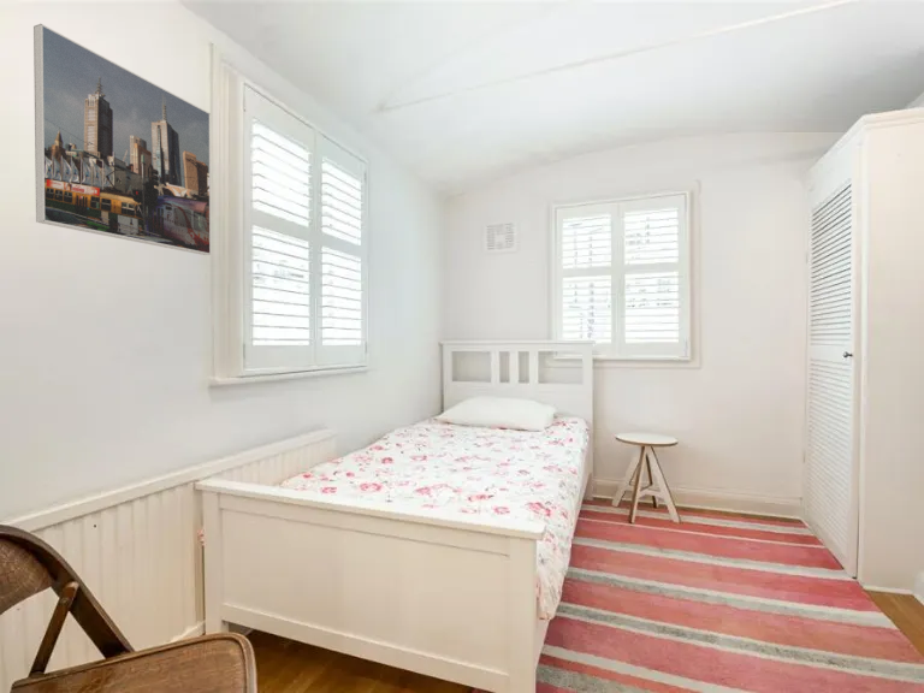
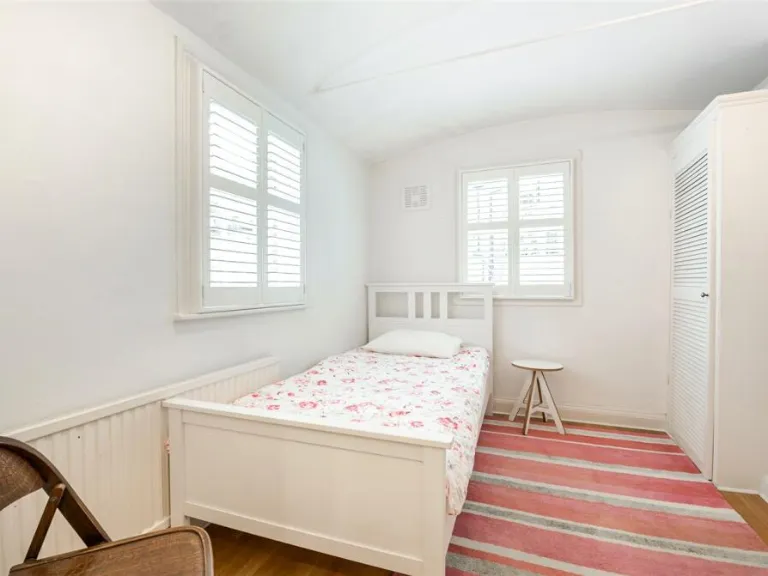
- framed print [32,23,212,256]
